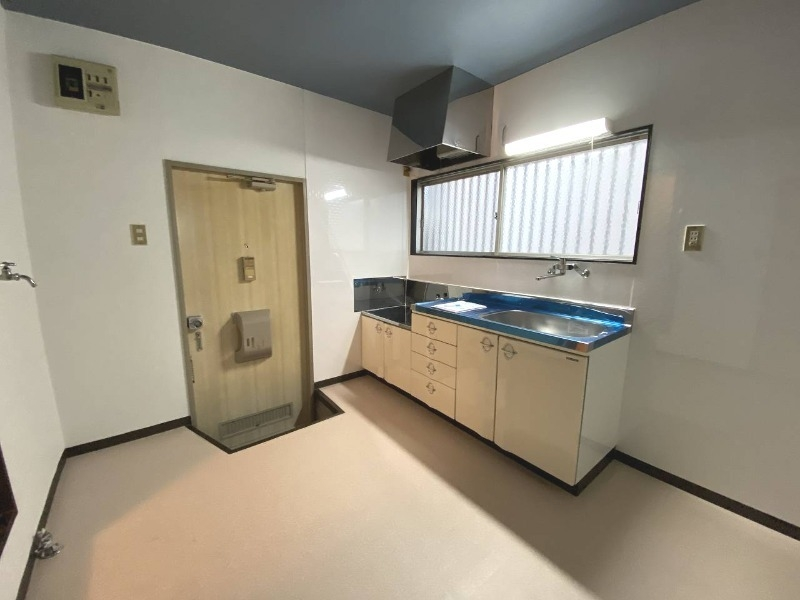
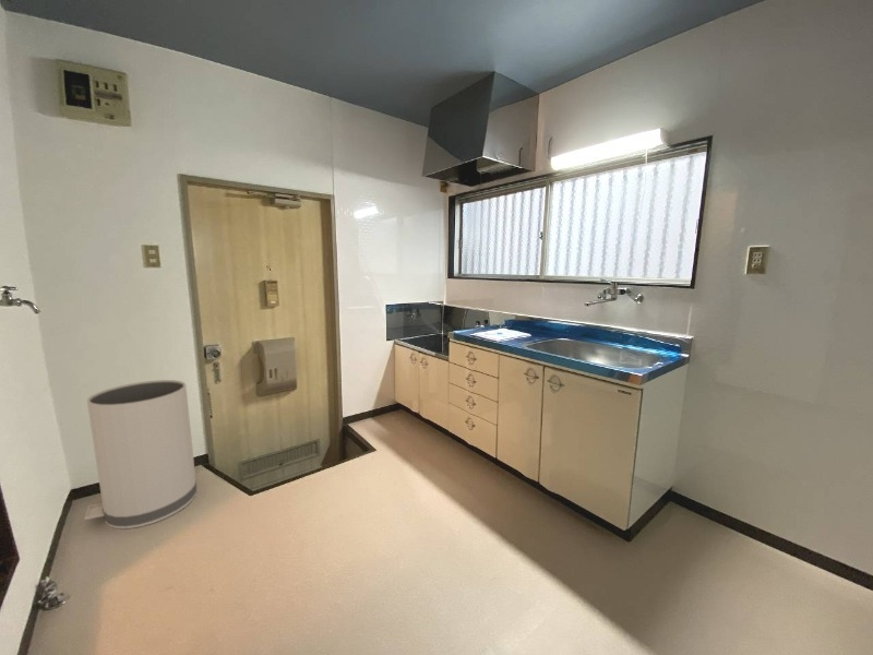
+ garbage can [83,379,198,529]
